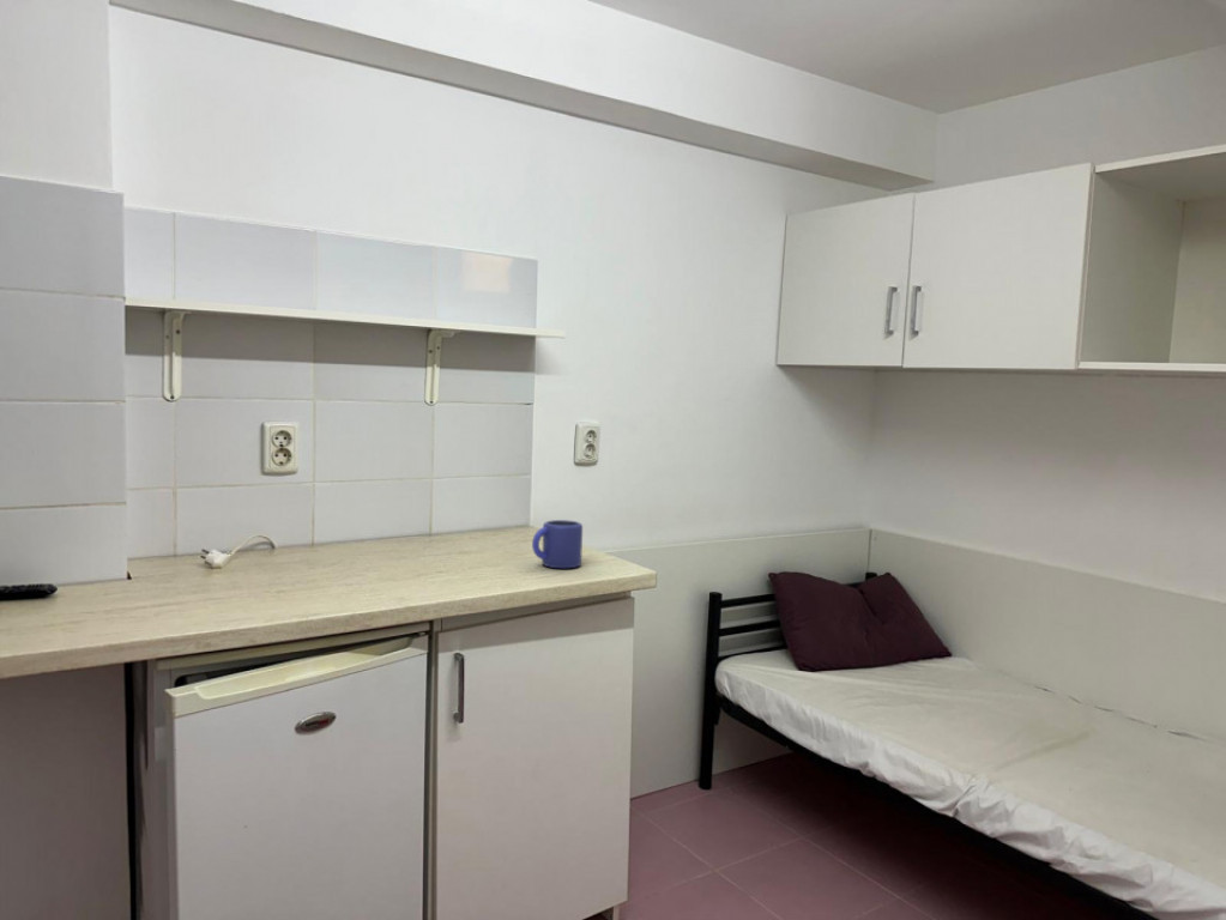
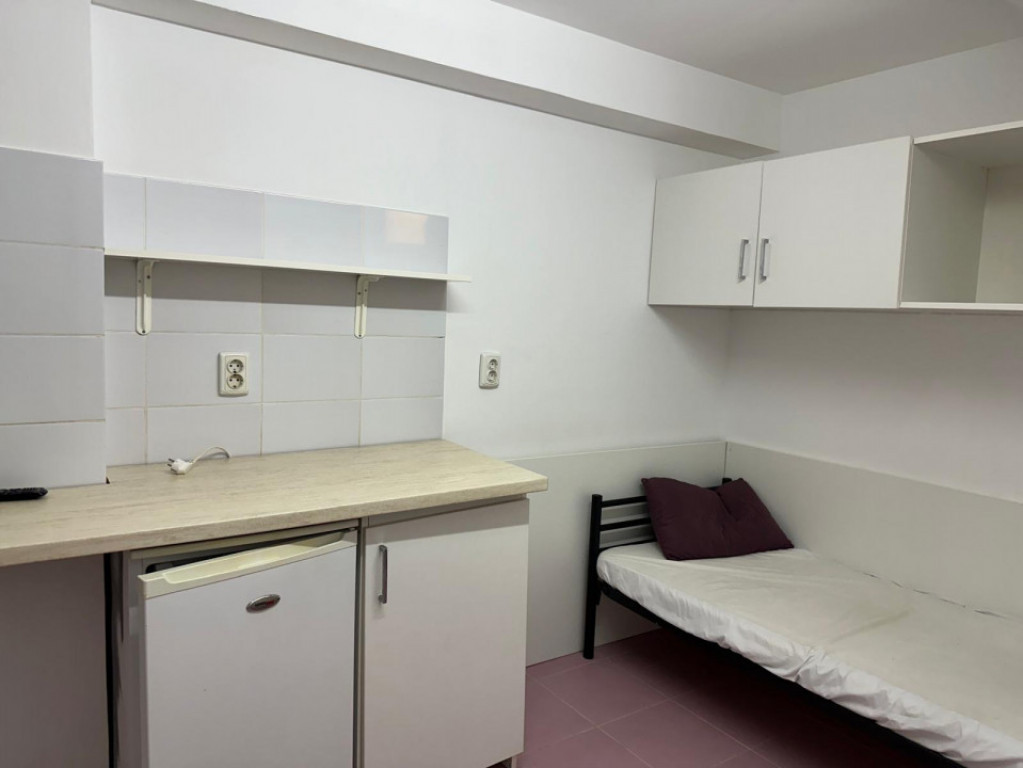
- mug [531,519,584,569]
